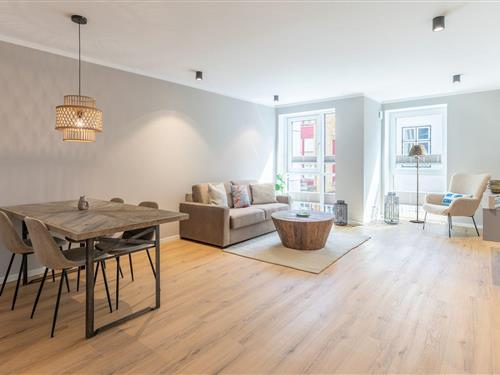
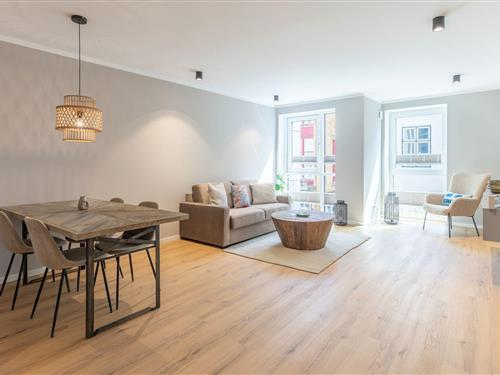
- floor lamp [407,144,429,224]
